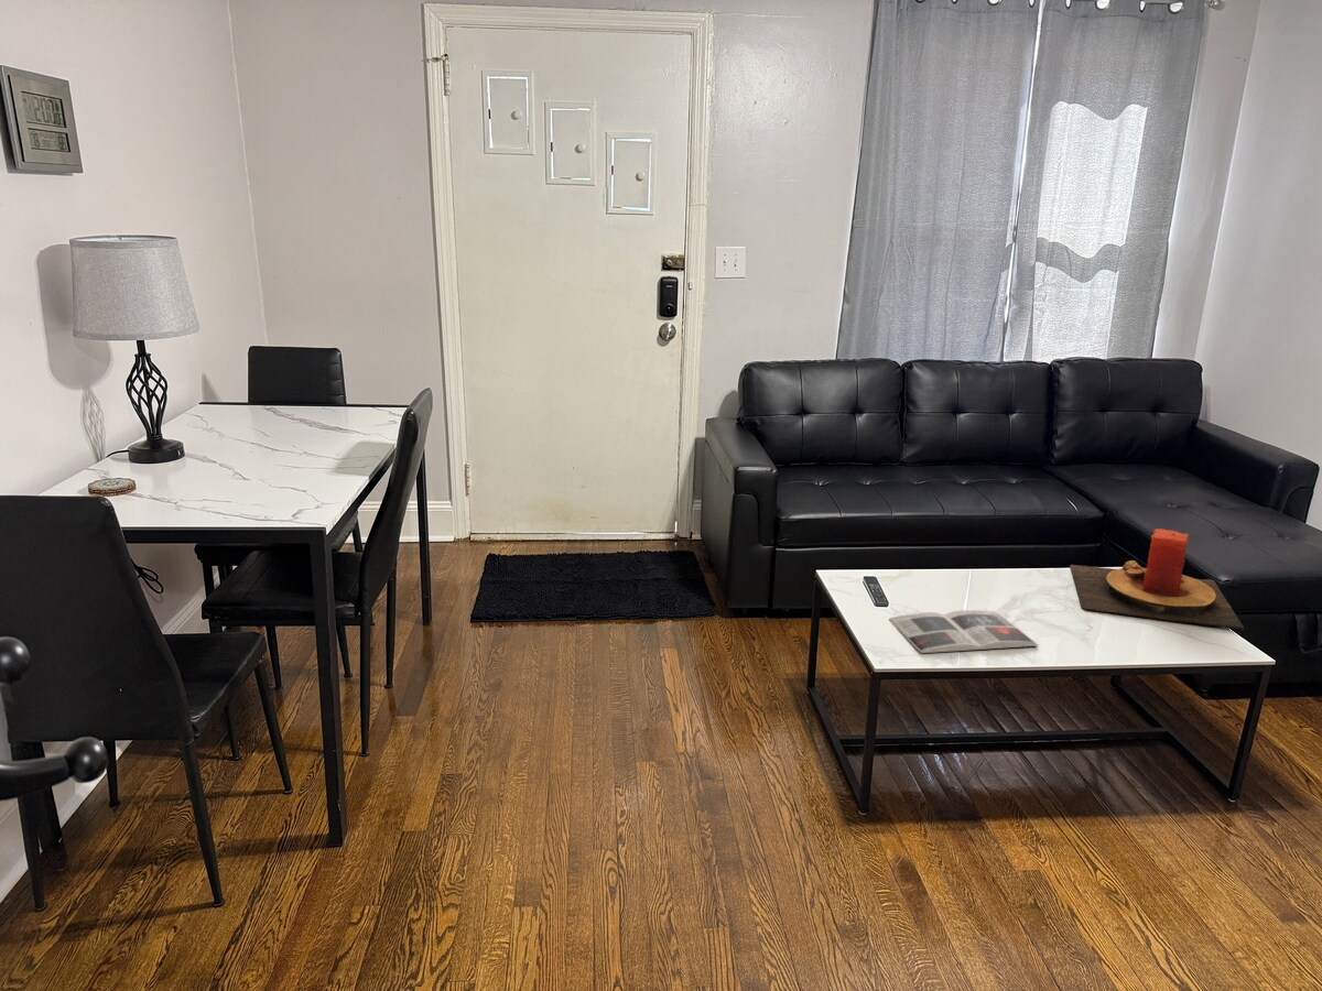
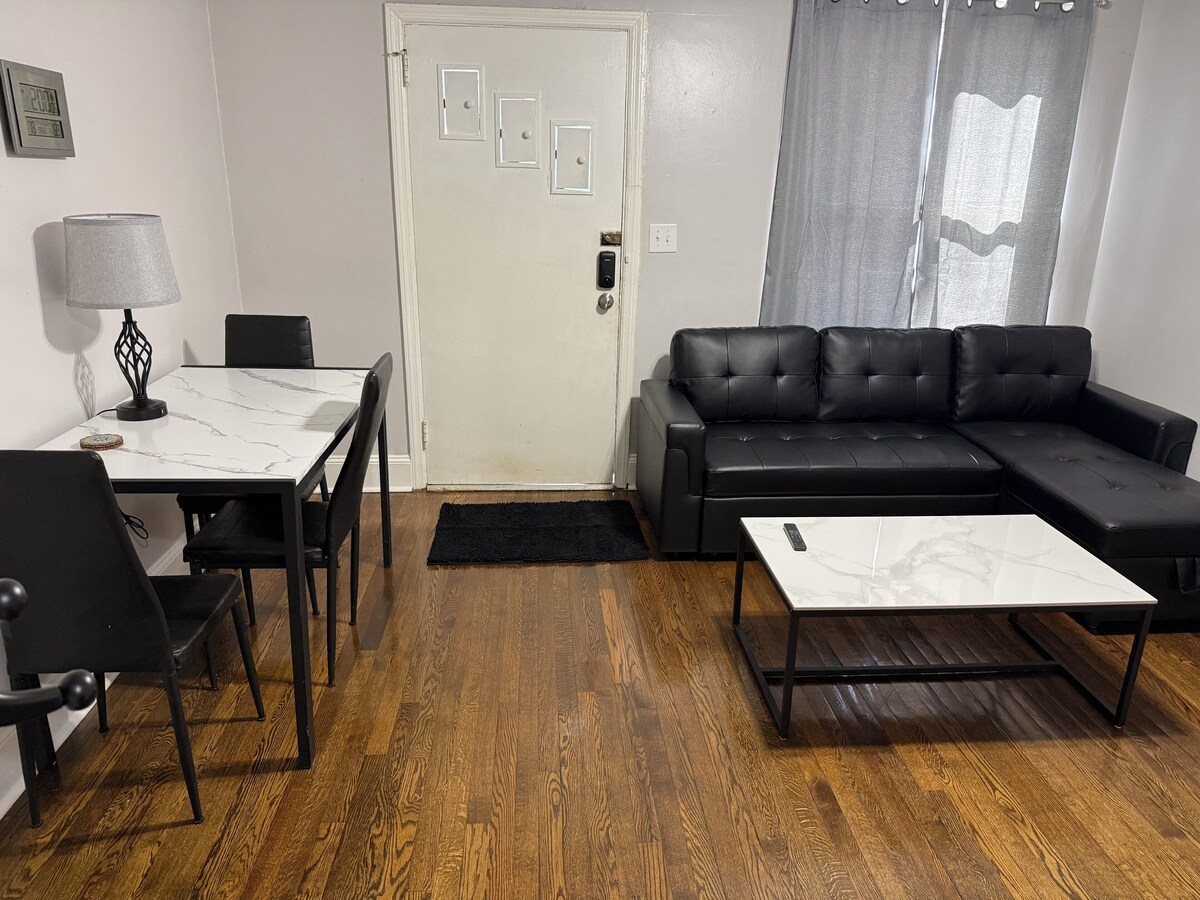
- magazine [888,609,1039,654]
- candle [1069,527,1245,631]
